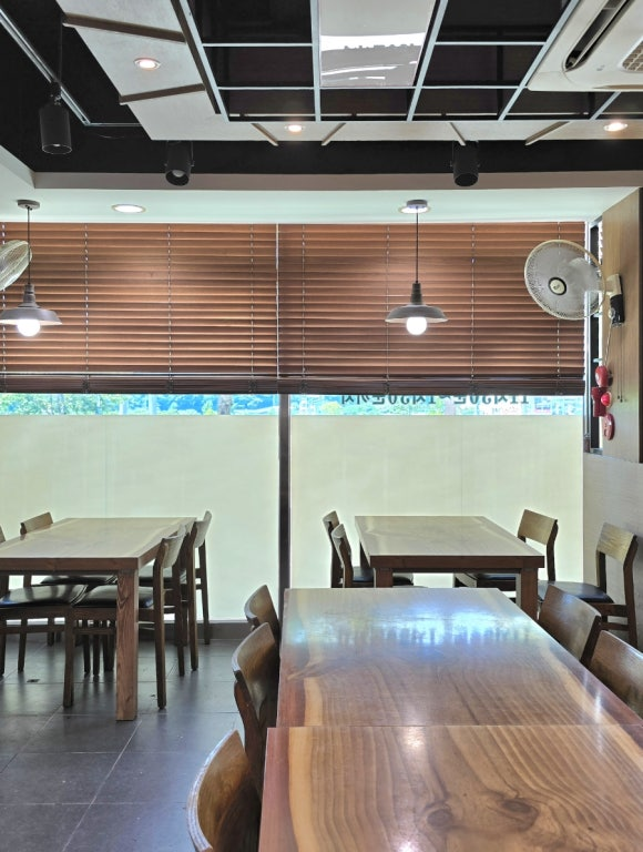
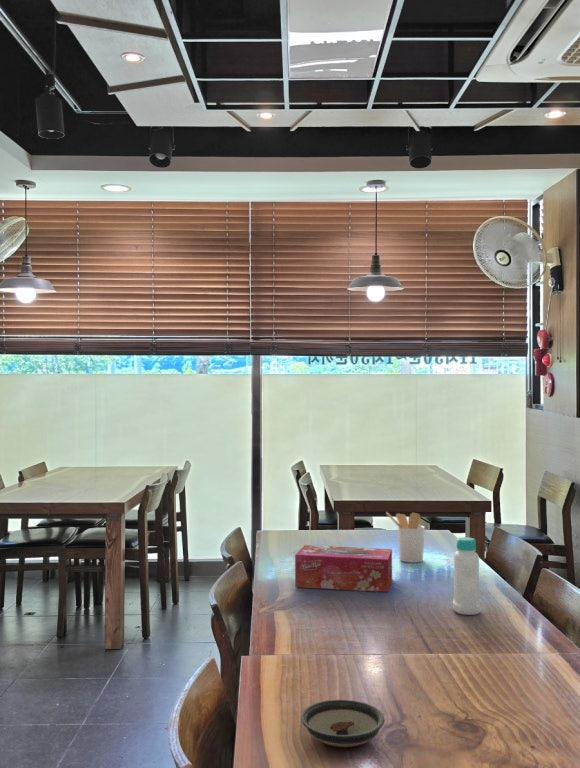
+ tissue box [294,544,393,593]
+ saucer [300,699,385,748]
+ utensil holder [385,511,426,564]
+ bottle [452,536,481,616]
